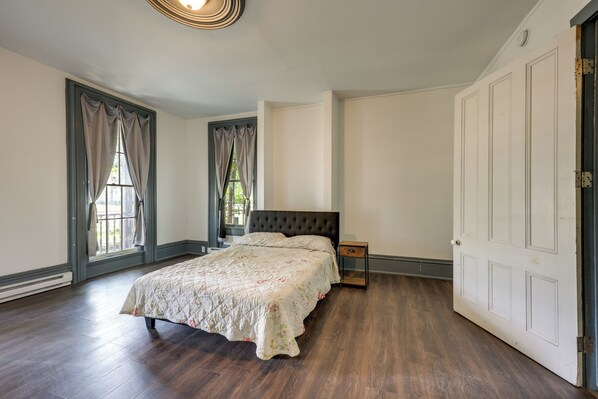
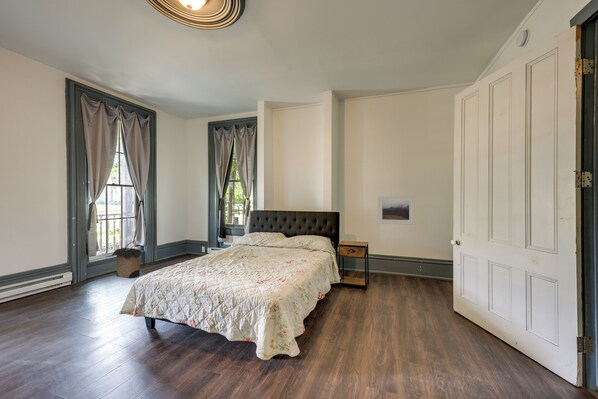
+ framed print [377,195,415,226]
+ laundry hamper [111,240,143,279]
